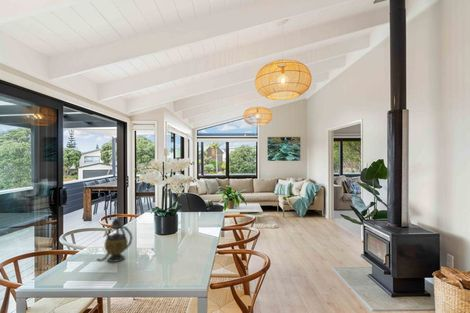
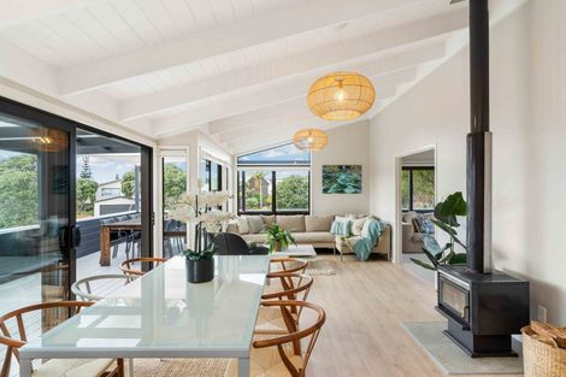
- teapot [96,217,133,263]
